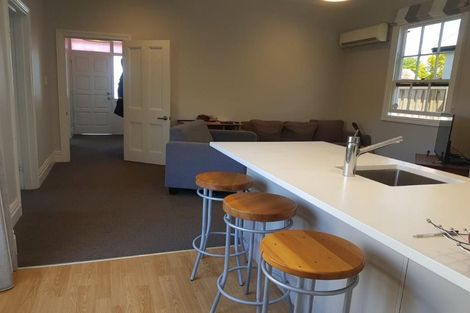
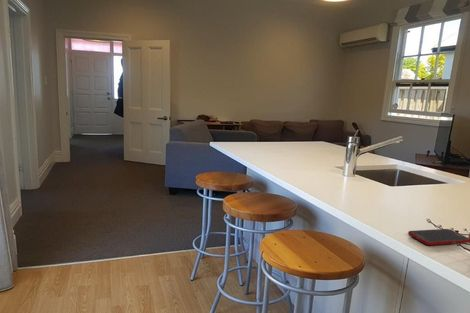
+ cell phone [407,228,470,246]
